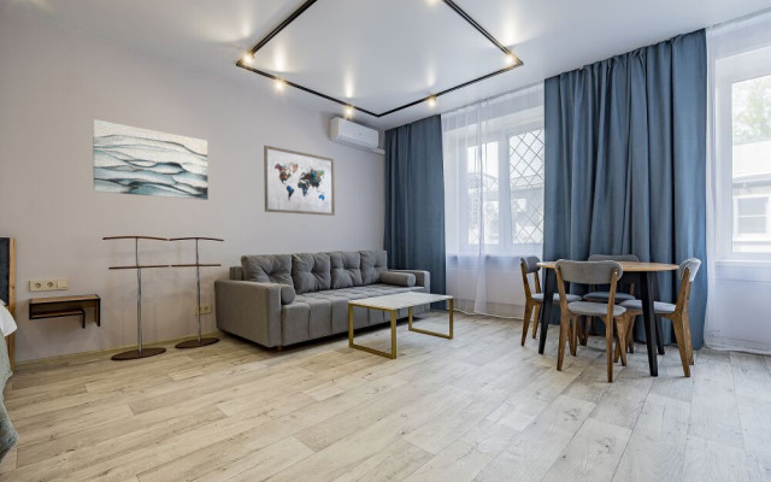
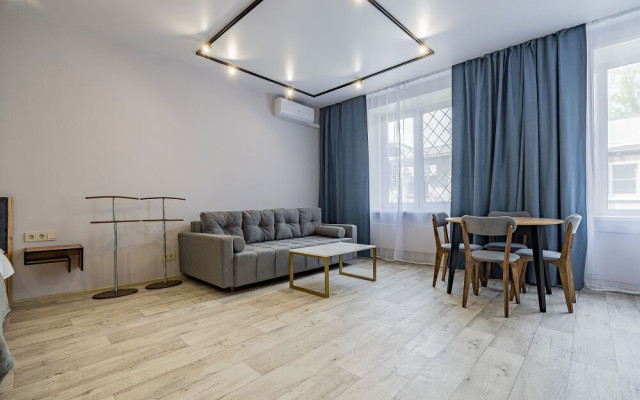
- wall art [263,145,336,217]
- wall art [92,118,210,201]
